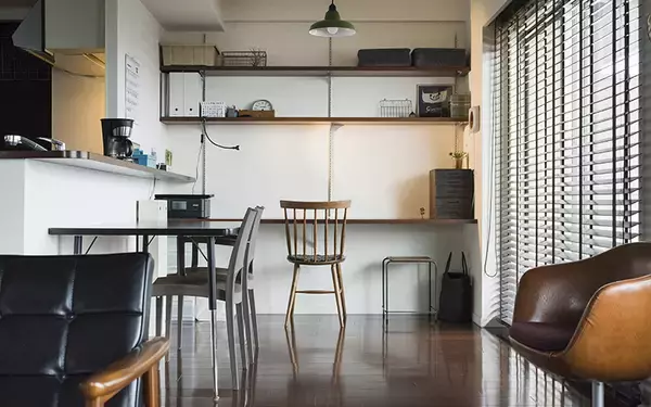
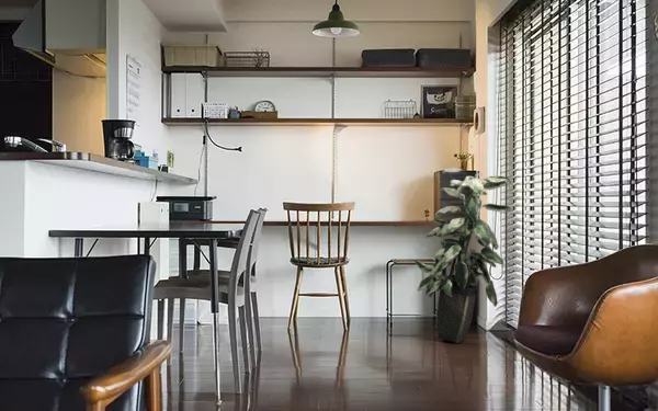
+ indoor plant [413,167,513,344]
